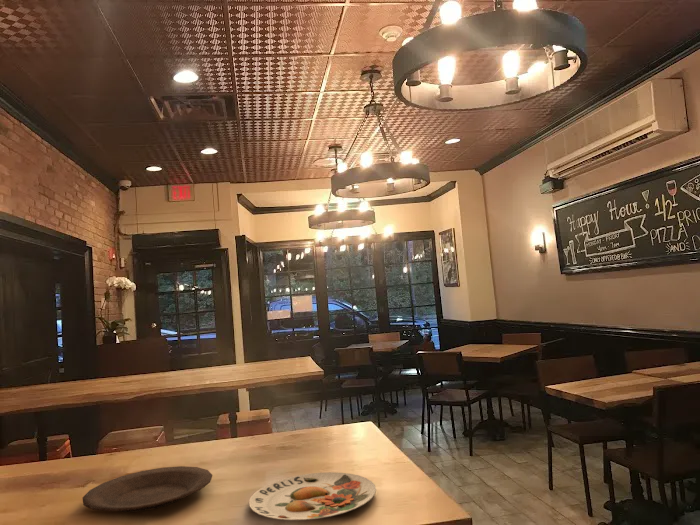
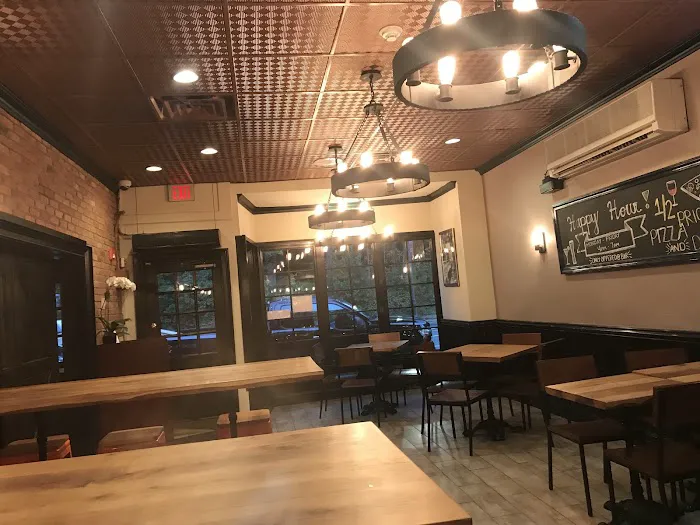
- plate [82,465,213,513]
- plate [248,471,377,521]
